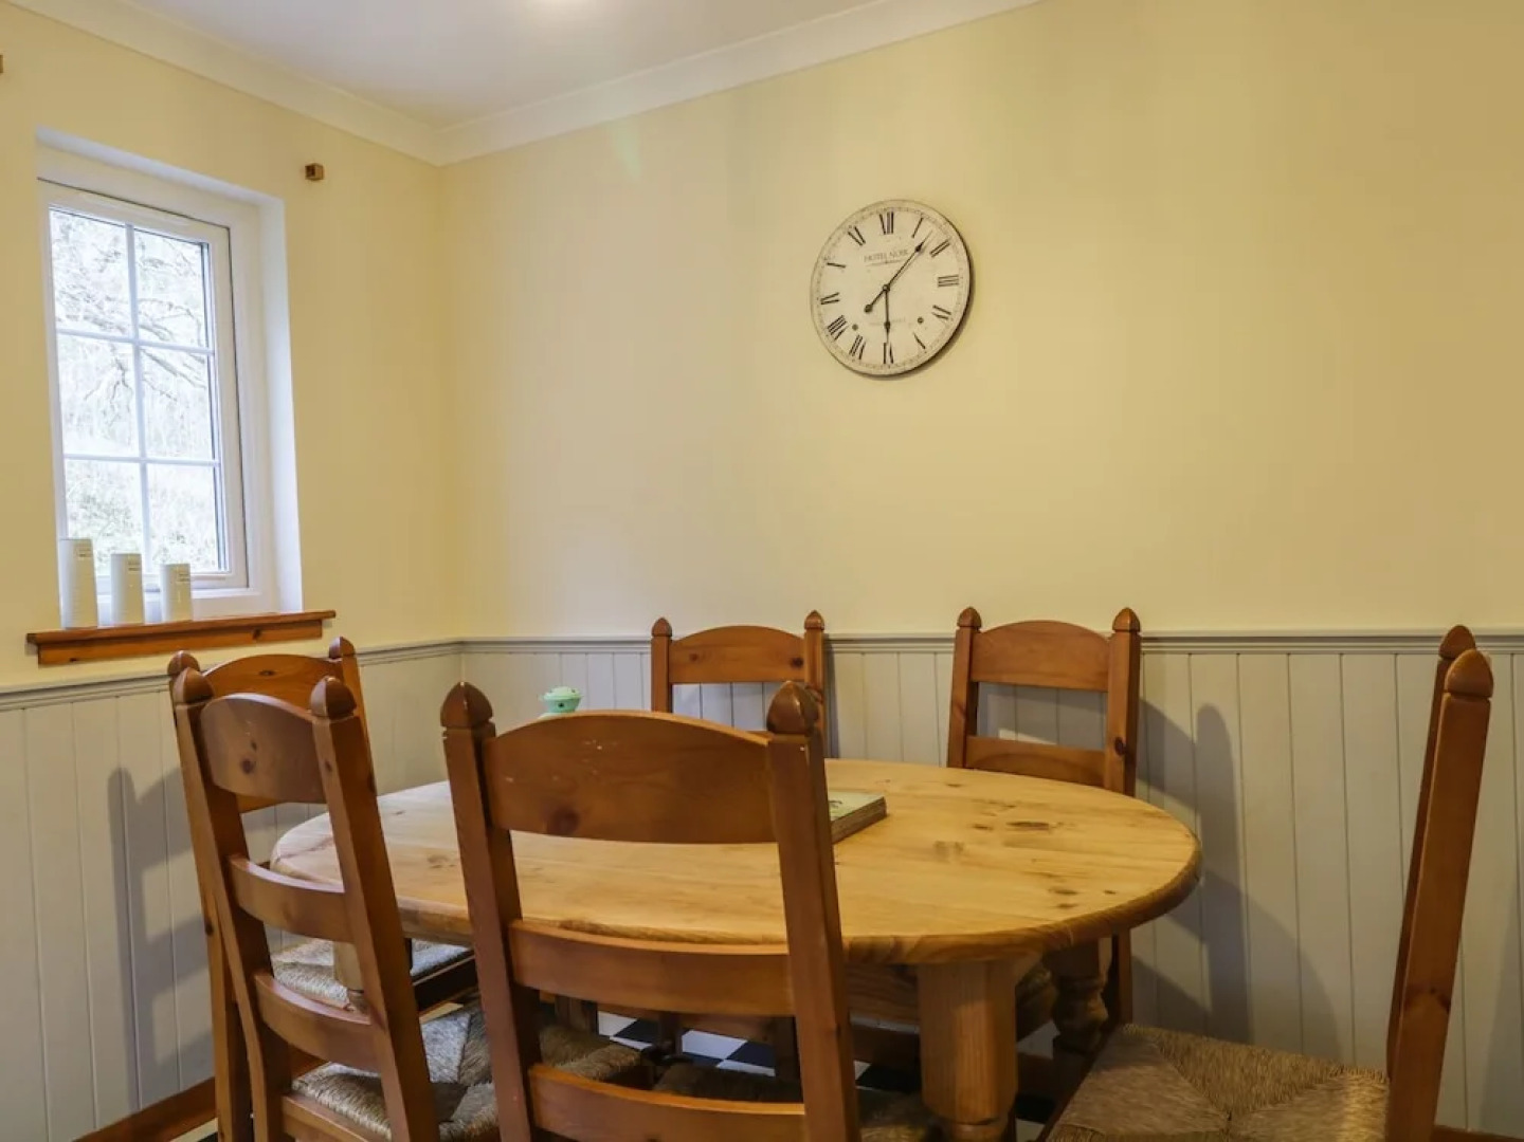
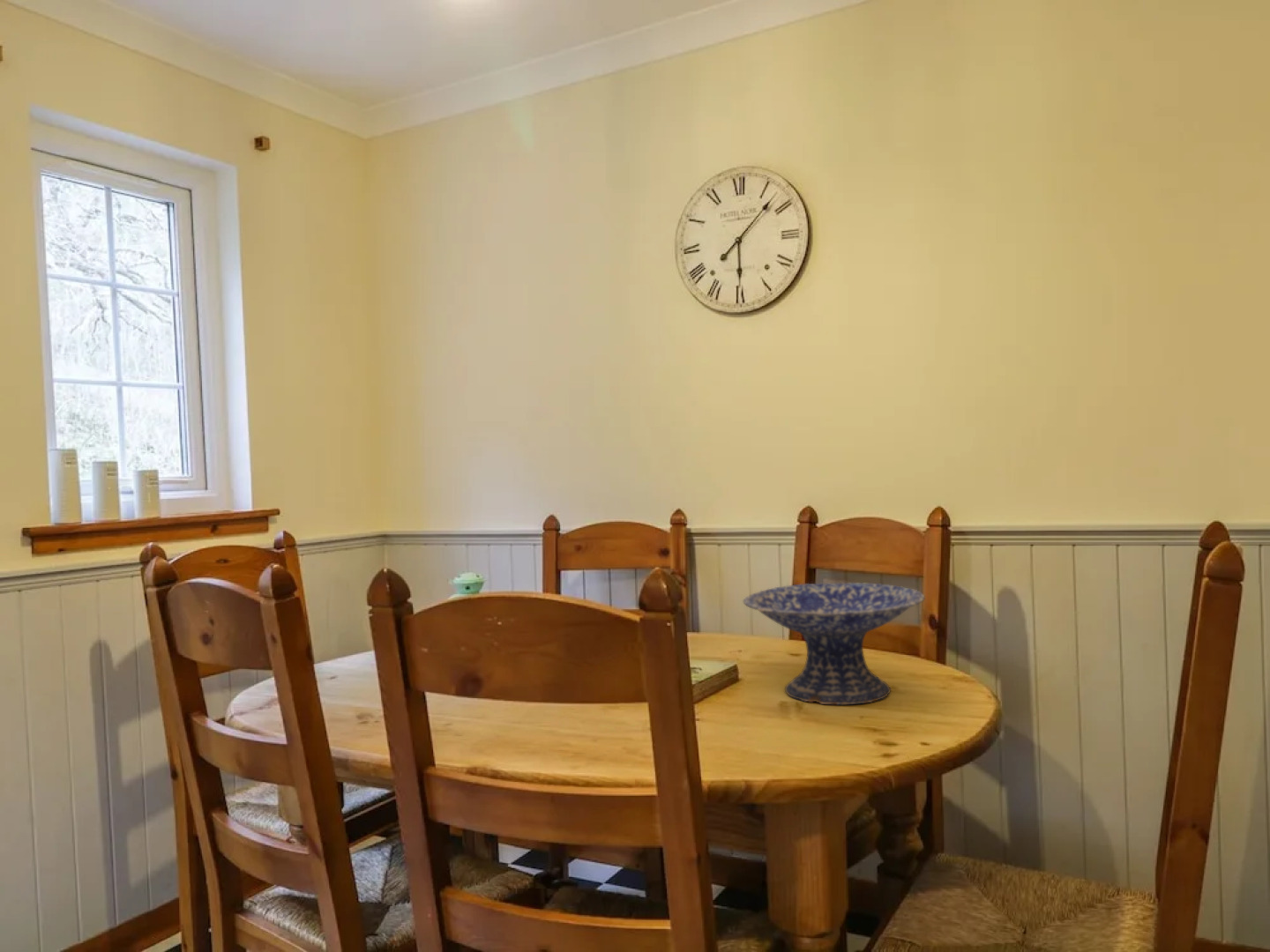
+ decorative bowl [743,582,926,705]
